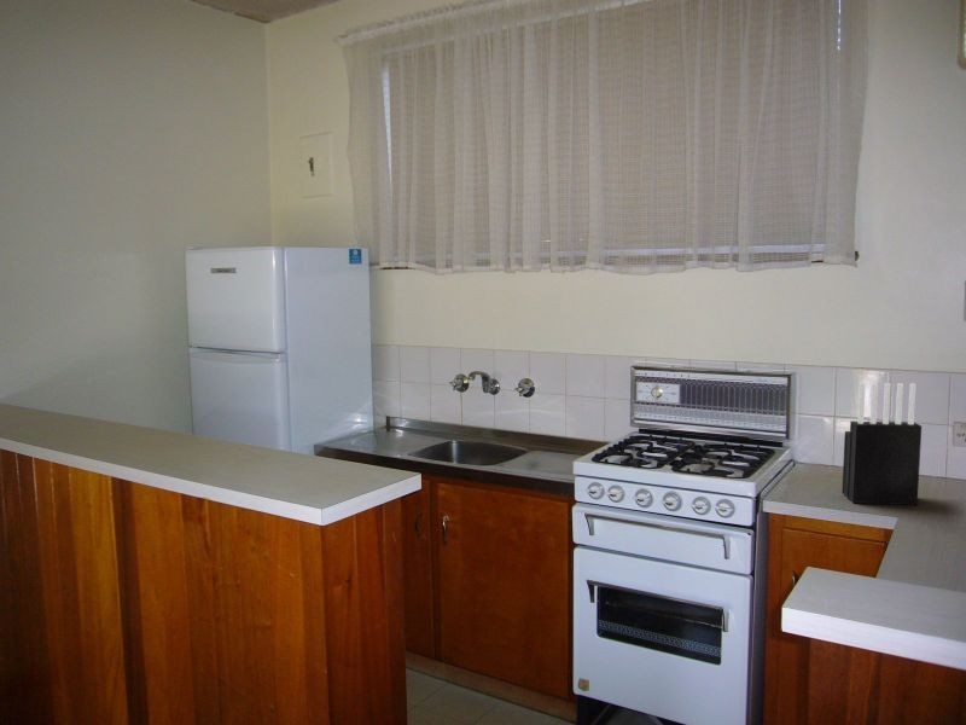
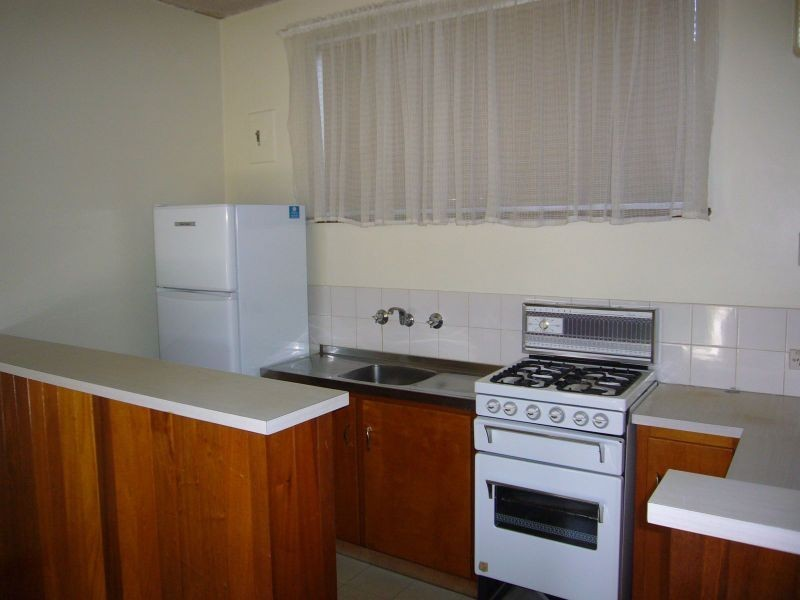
- knife block [840,382,923,506]
